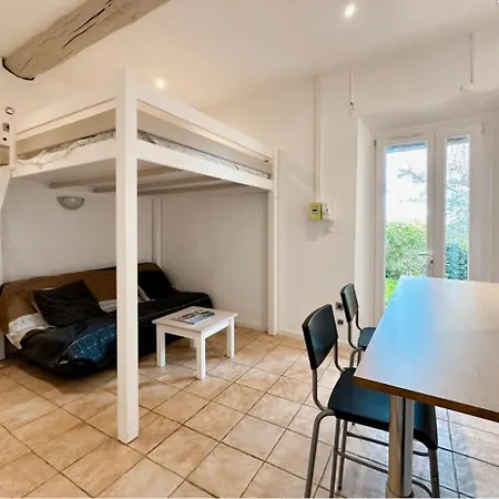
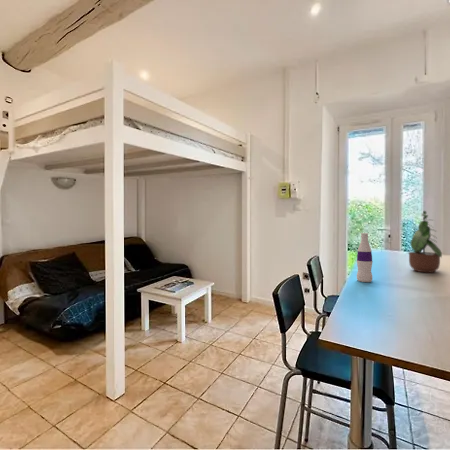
+ bottle [356,232,374,283]
+ potted plant [404,210,443,274]
